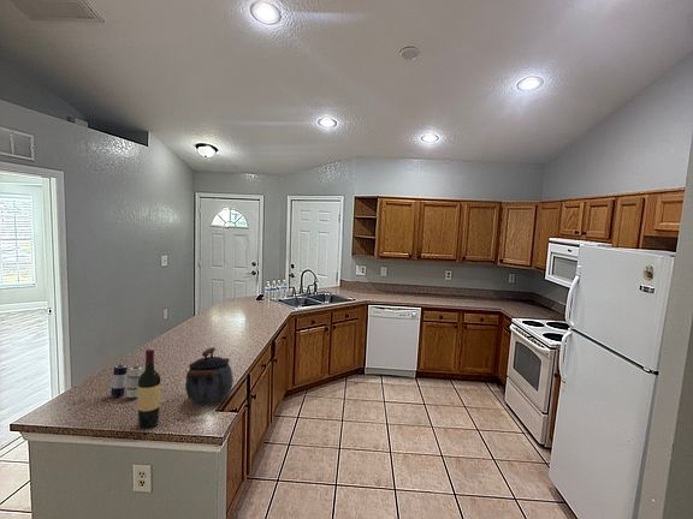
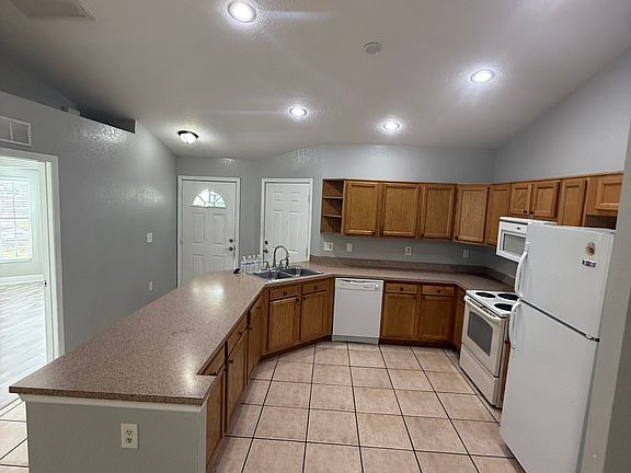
- wine bottle [136,347,161,429]
- kettle [184,346,235,405]
- candle [109,364,143,399]
